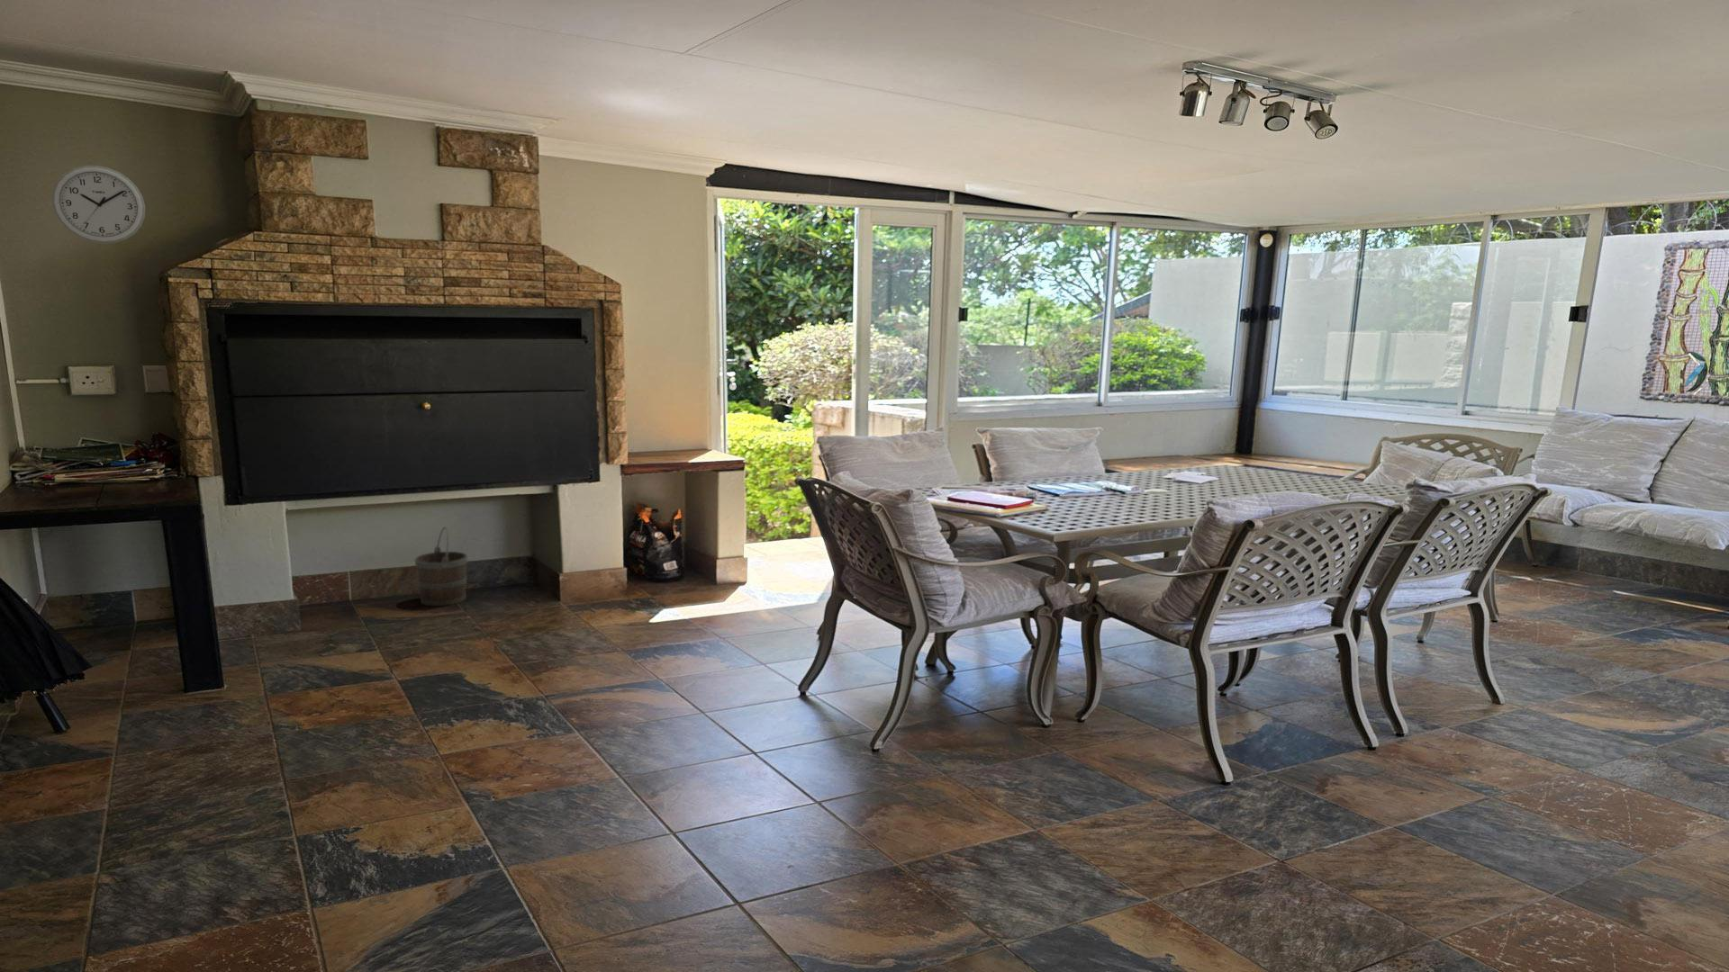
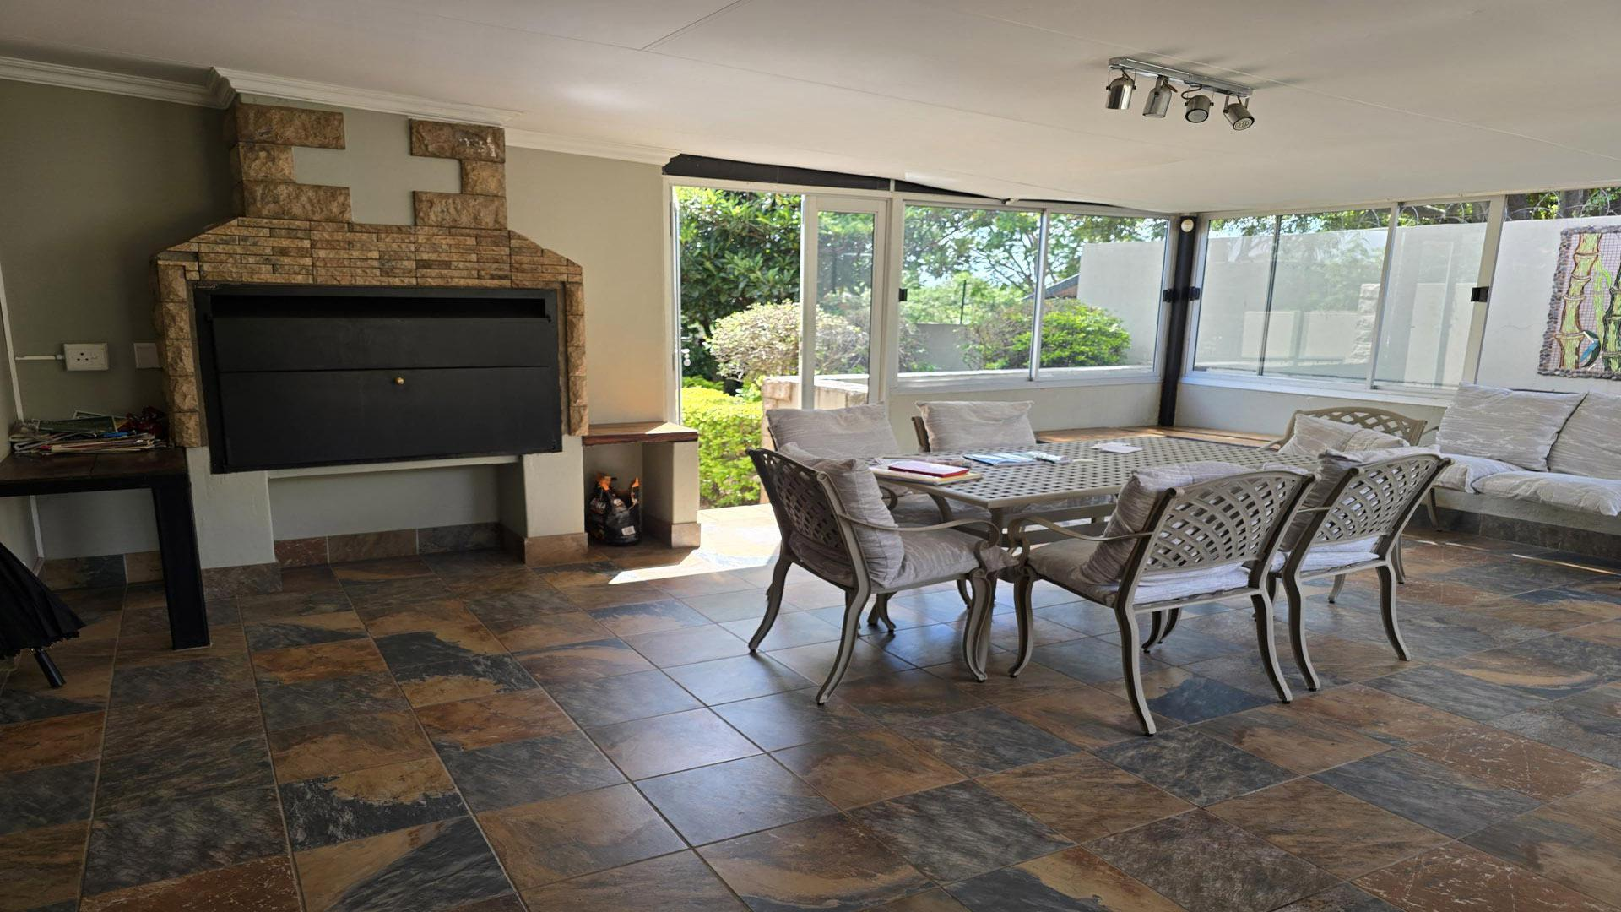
- bucket [413,526,469,606]
- wall clock [51,165,146,244]
